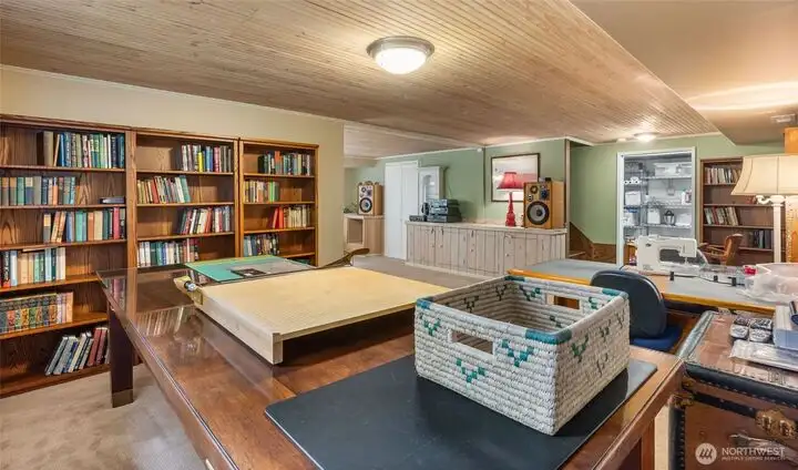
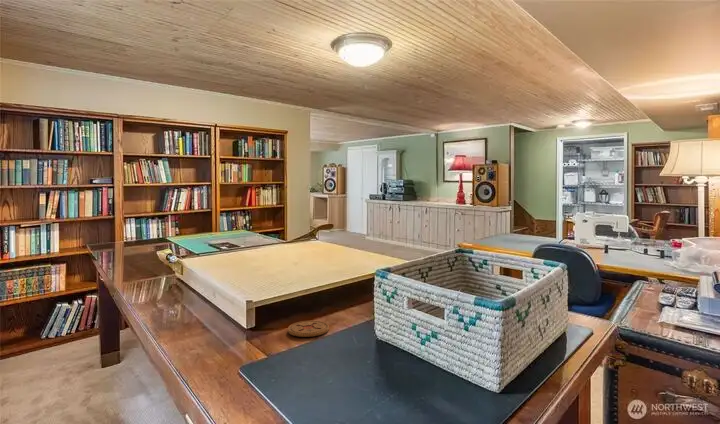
+ coaster [287,320,330,338]
